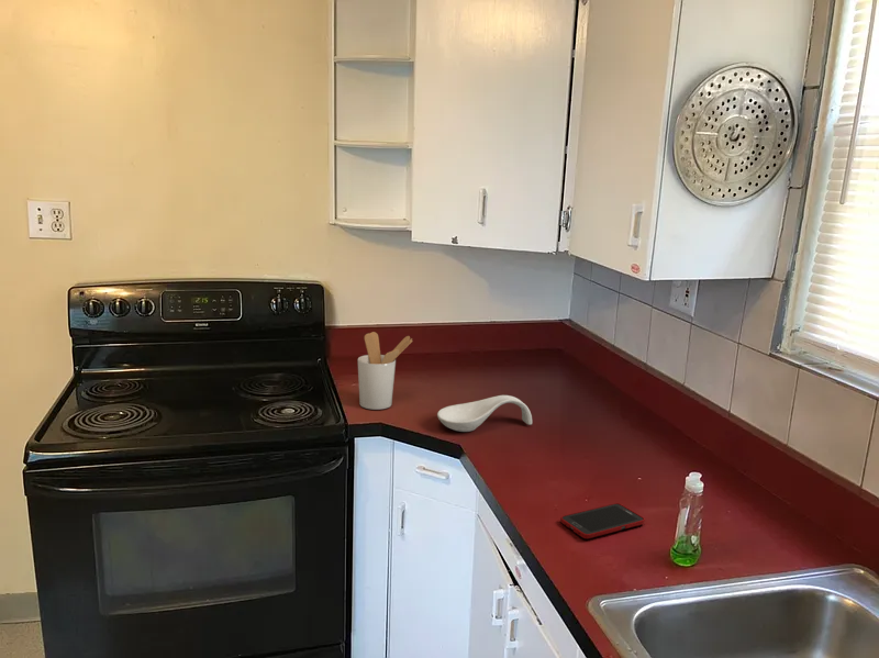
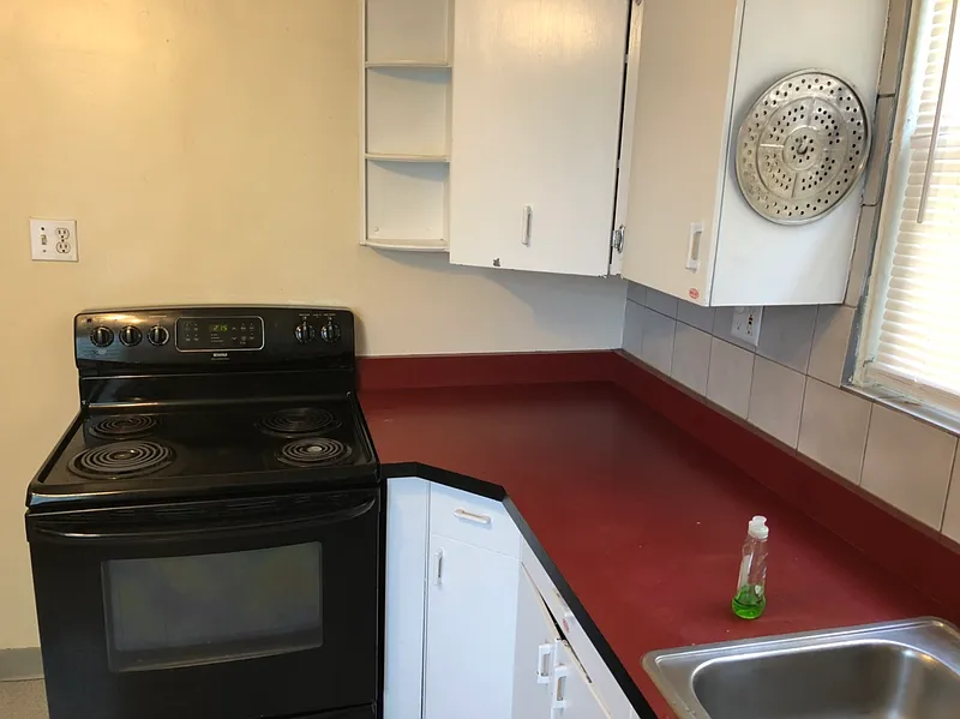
- utensil holder [357,331,413,411]
- spoon rest [436,394,533,433]
- cell phone [559,502,646,539]
